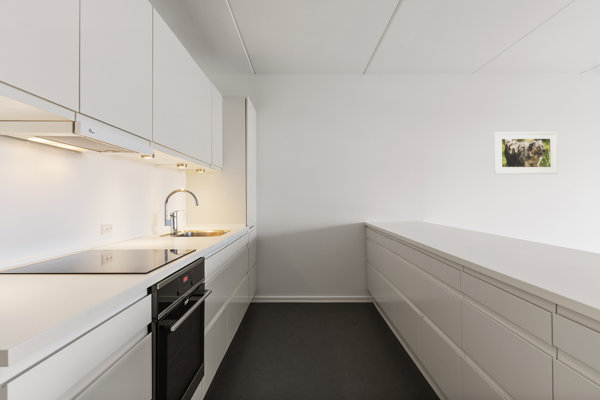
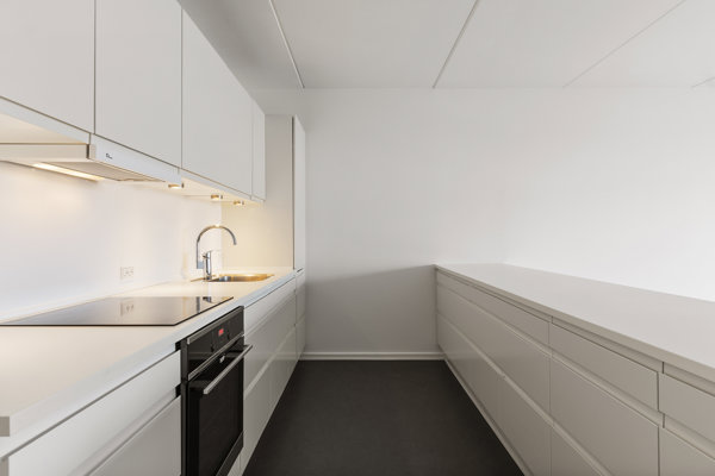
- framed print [493,131,559,175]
